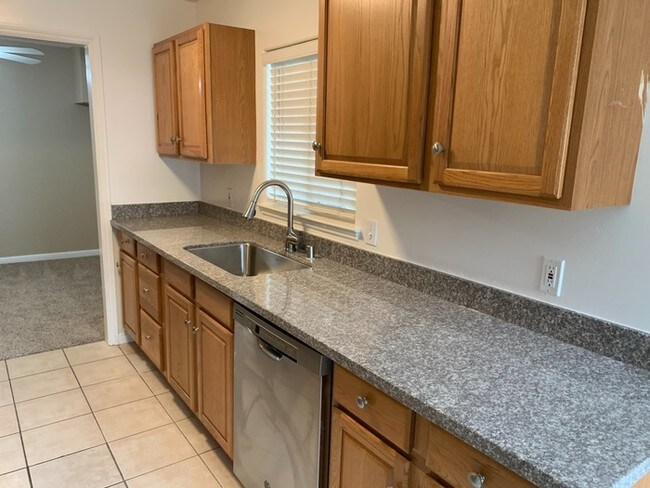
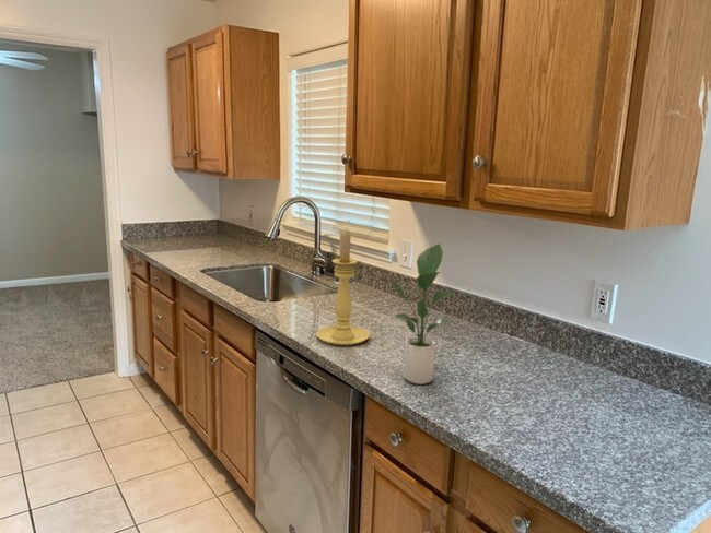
+ candle holder [315,227,371,346]
+ potted plant [387,242,456,386]
